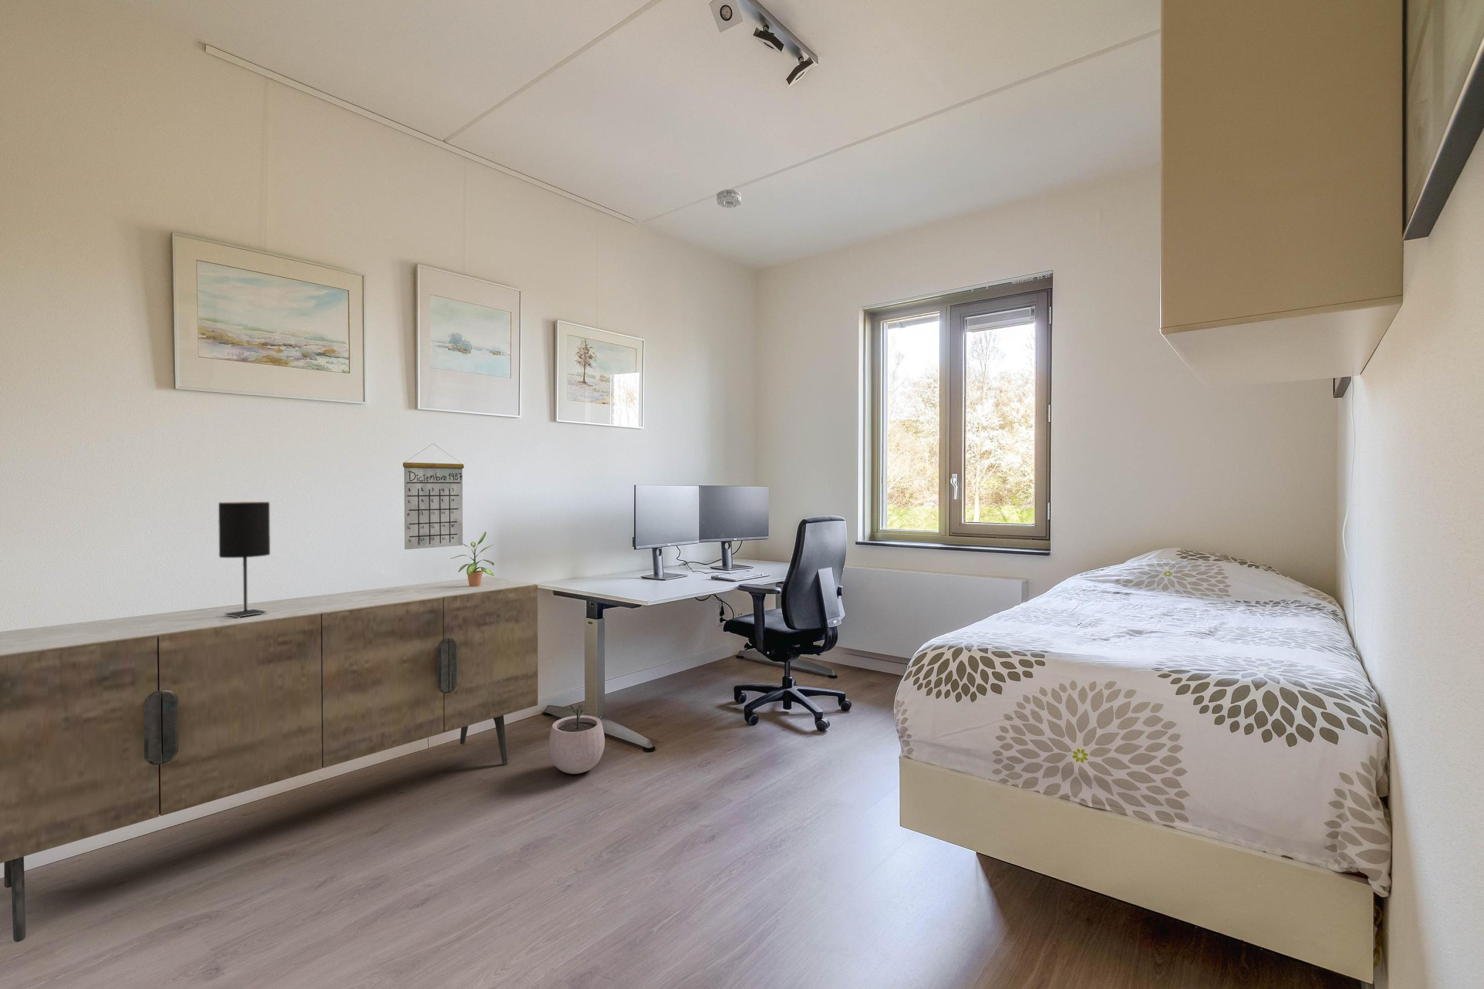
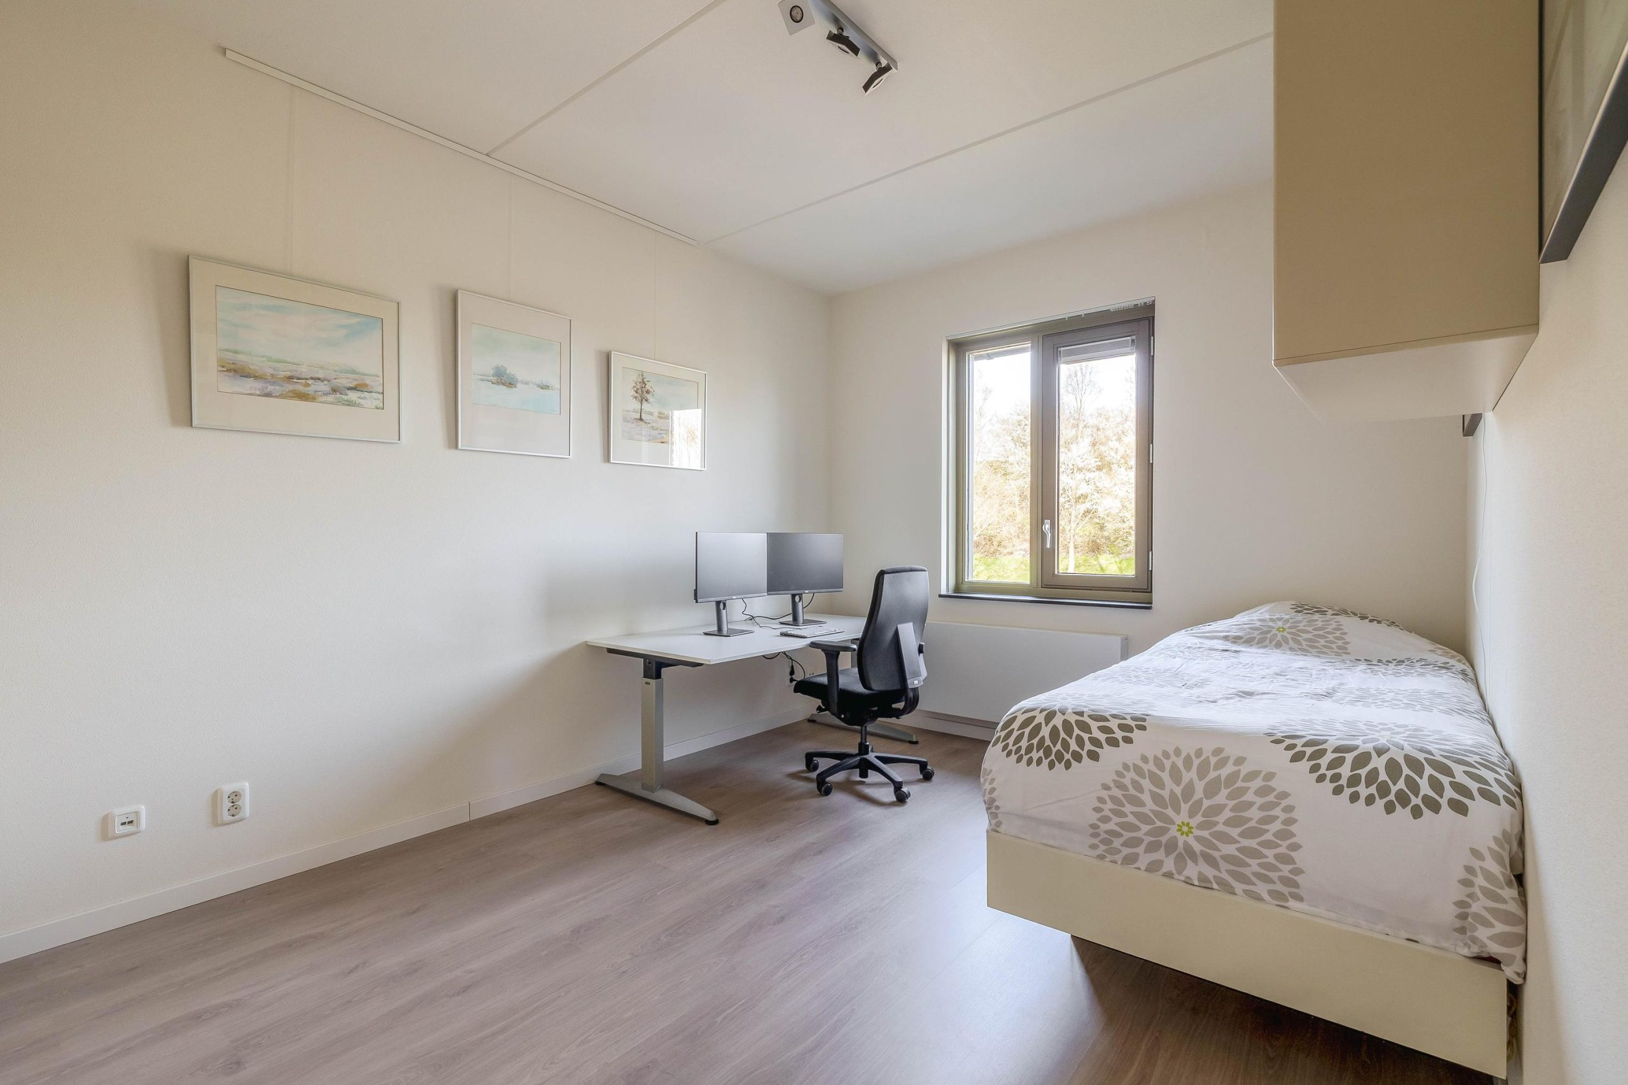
- sideboard [0,576,539,943]
- table lamp [218,501,271,618]
- potted plant [451,531,495,587]
- plant pot [549,703,605,775]
- smoke detector [717,189,741,209]
- calendar [402,444,465,551]
